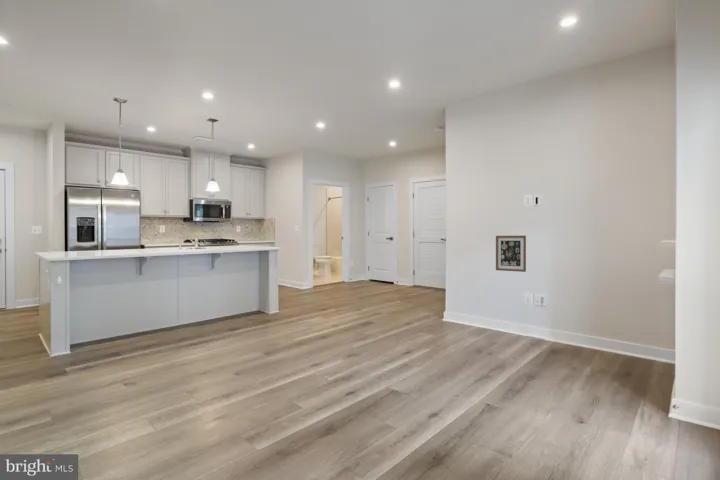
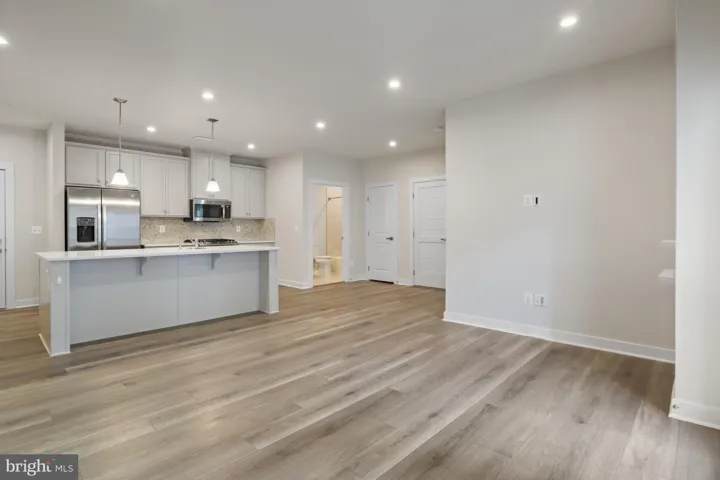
- wall art [495,235,527,273]
